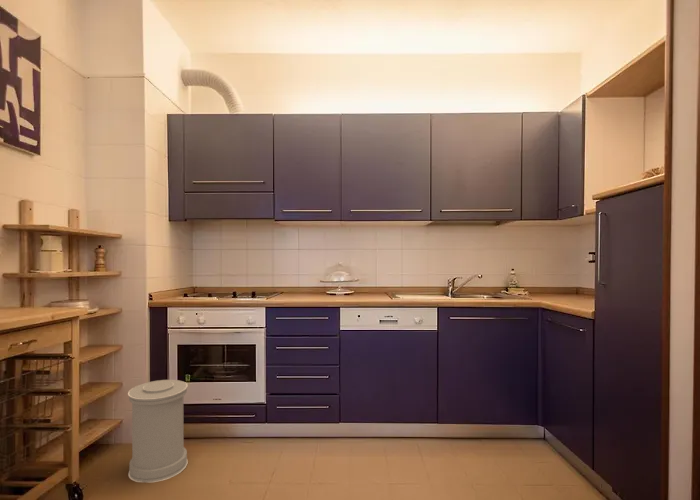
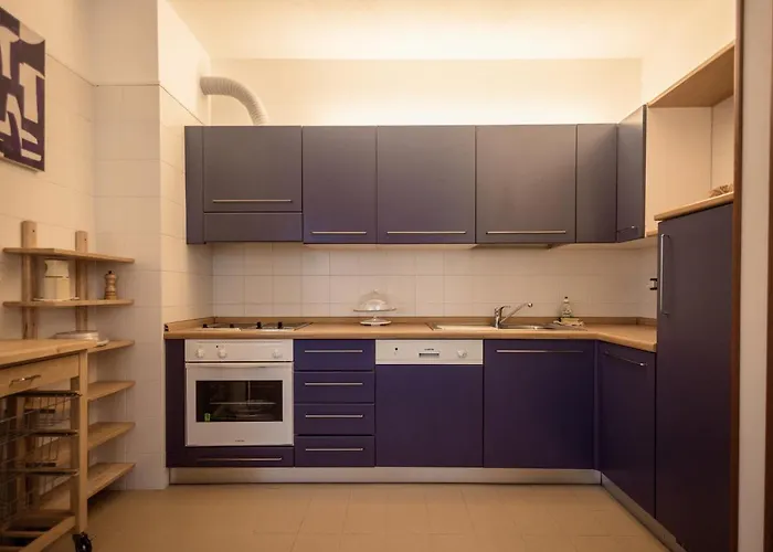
- trash can [127,379,189,483]
